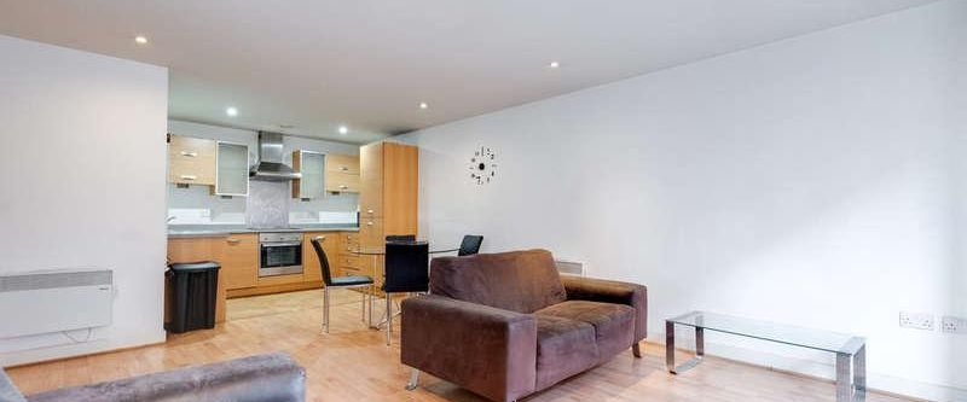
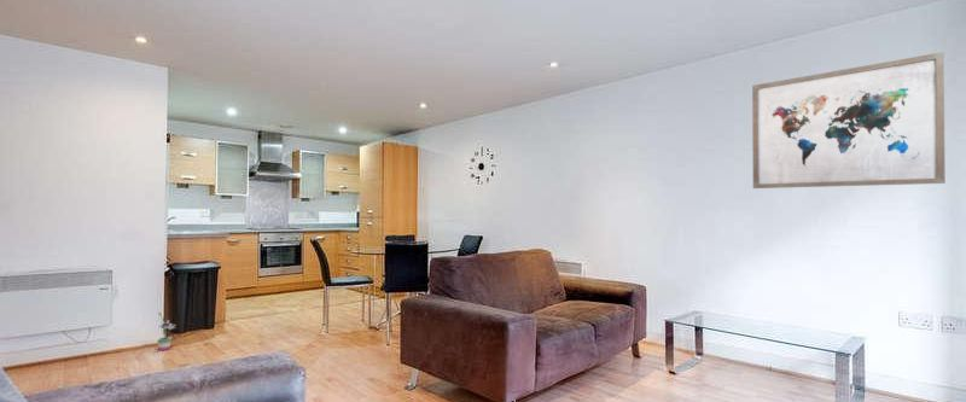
+ wall art [751,51,947,190]
+ potted plant [156,310,178,351]
